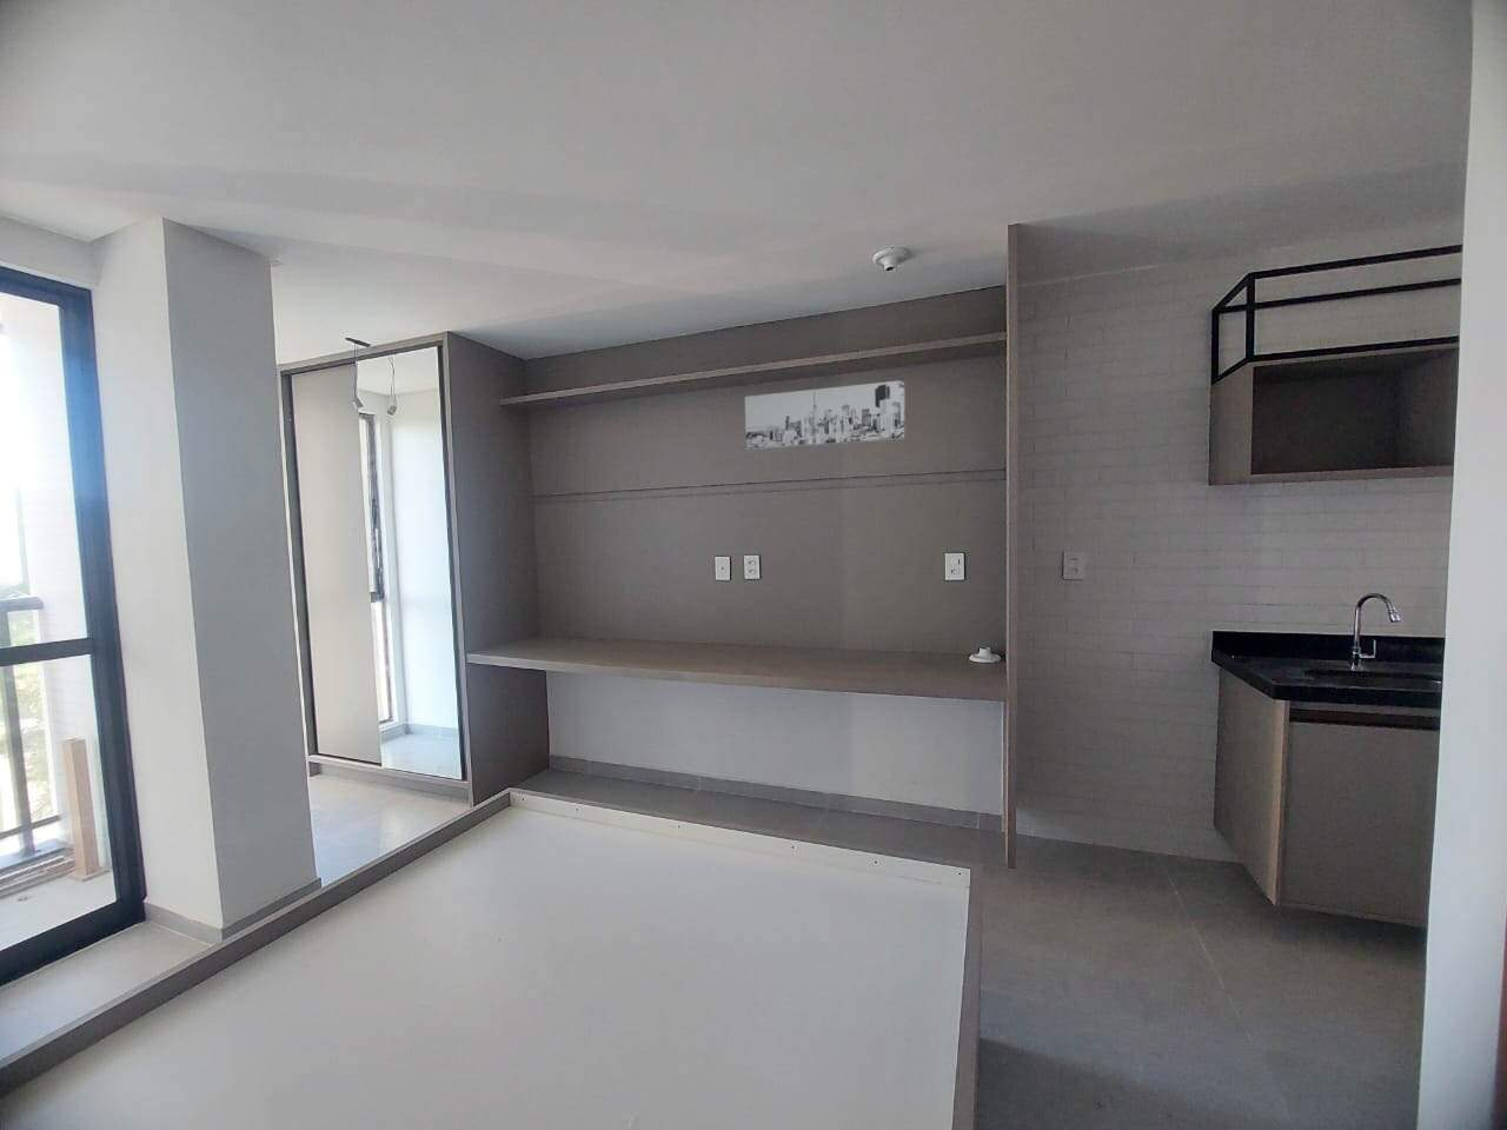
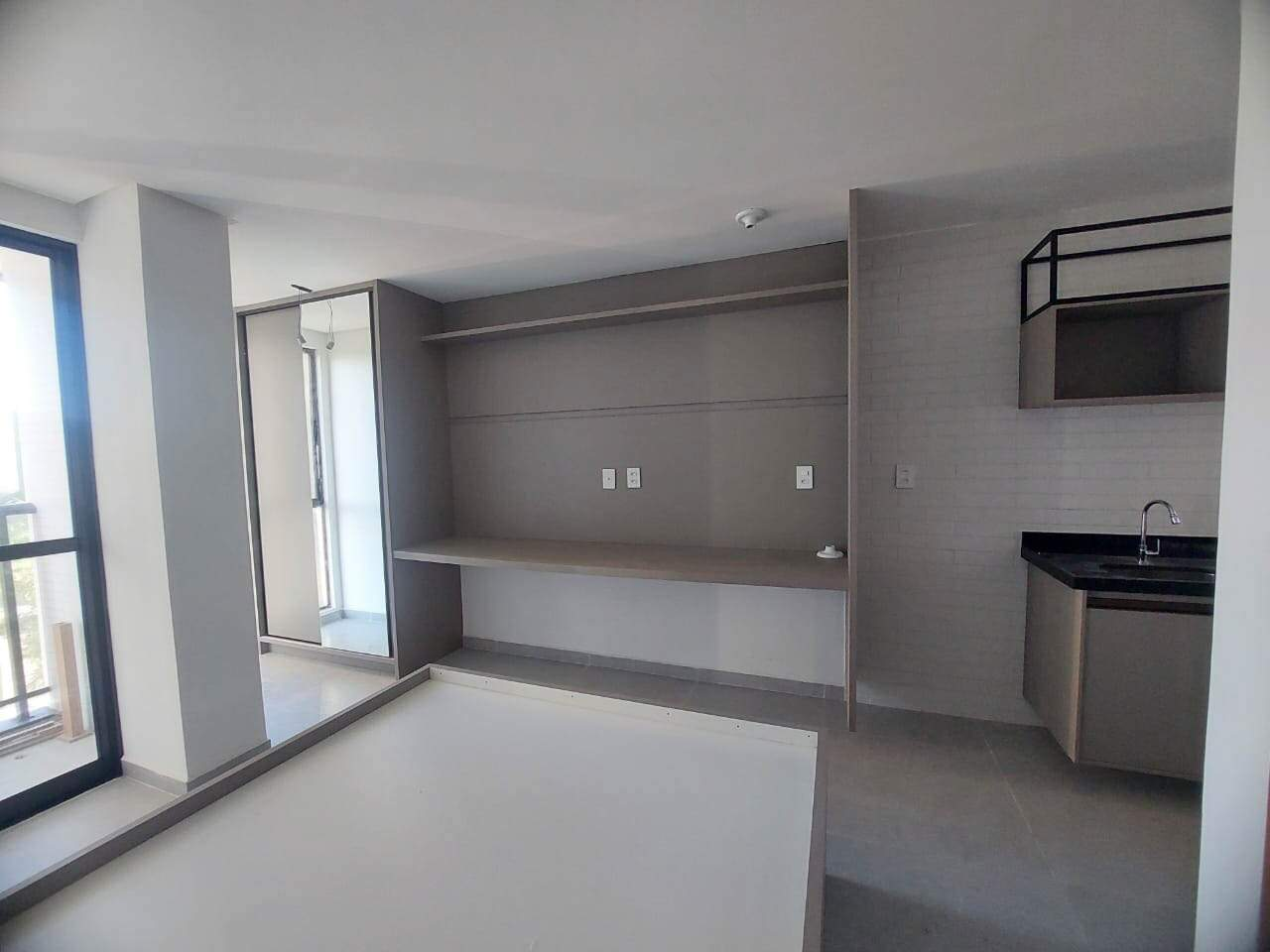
- wall art [744,379,907,451]
